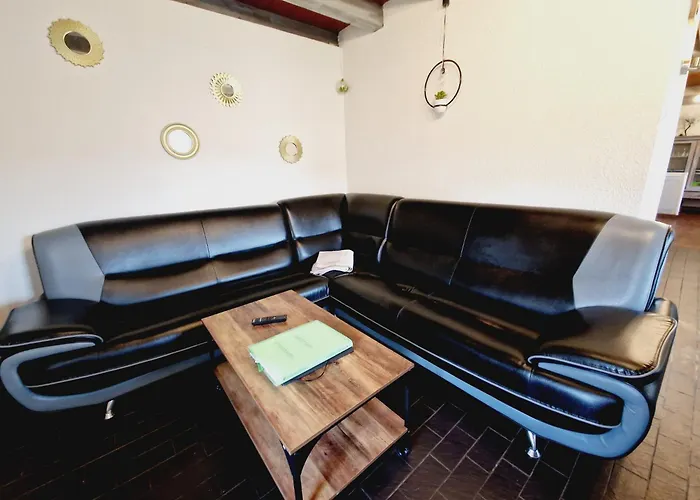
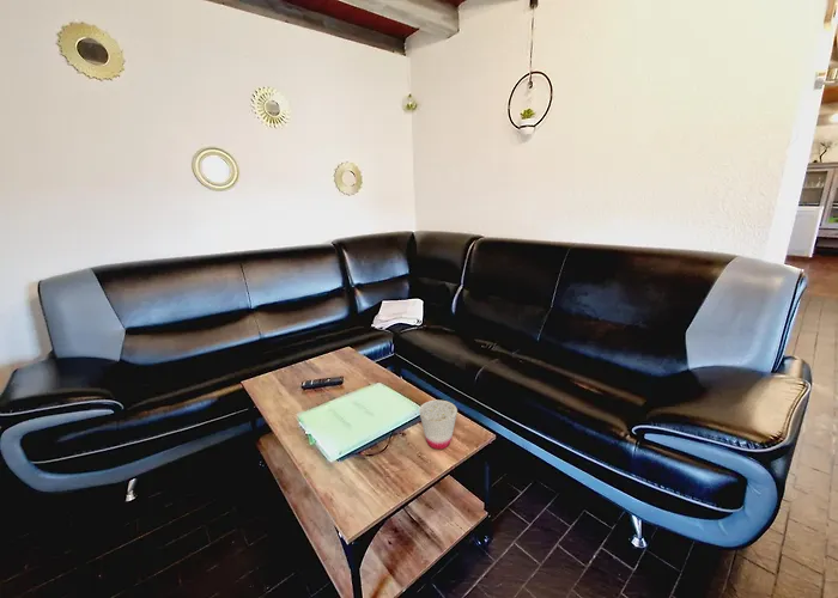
+ cup [418,399,459,451]
